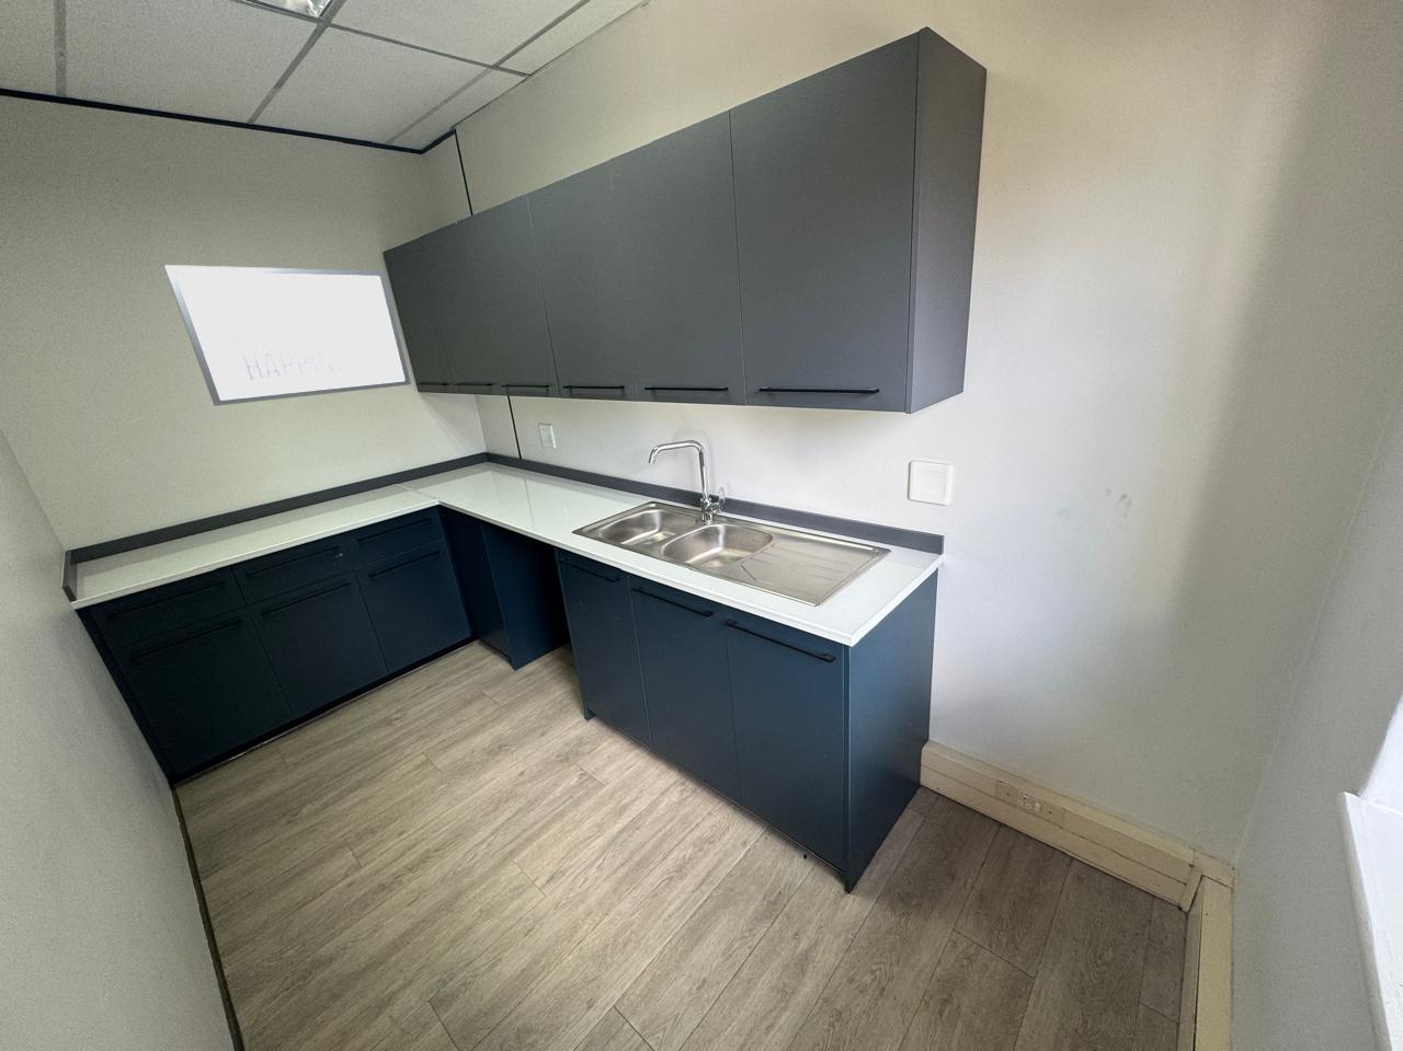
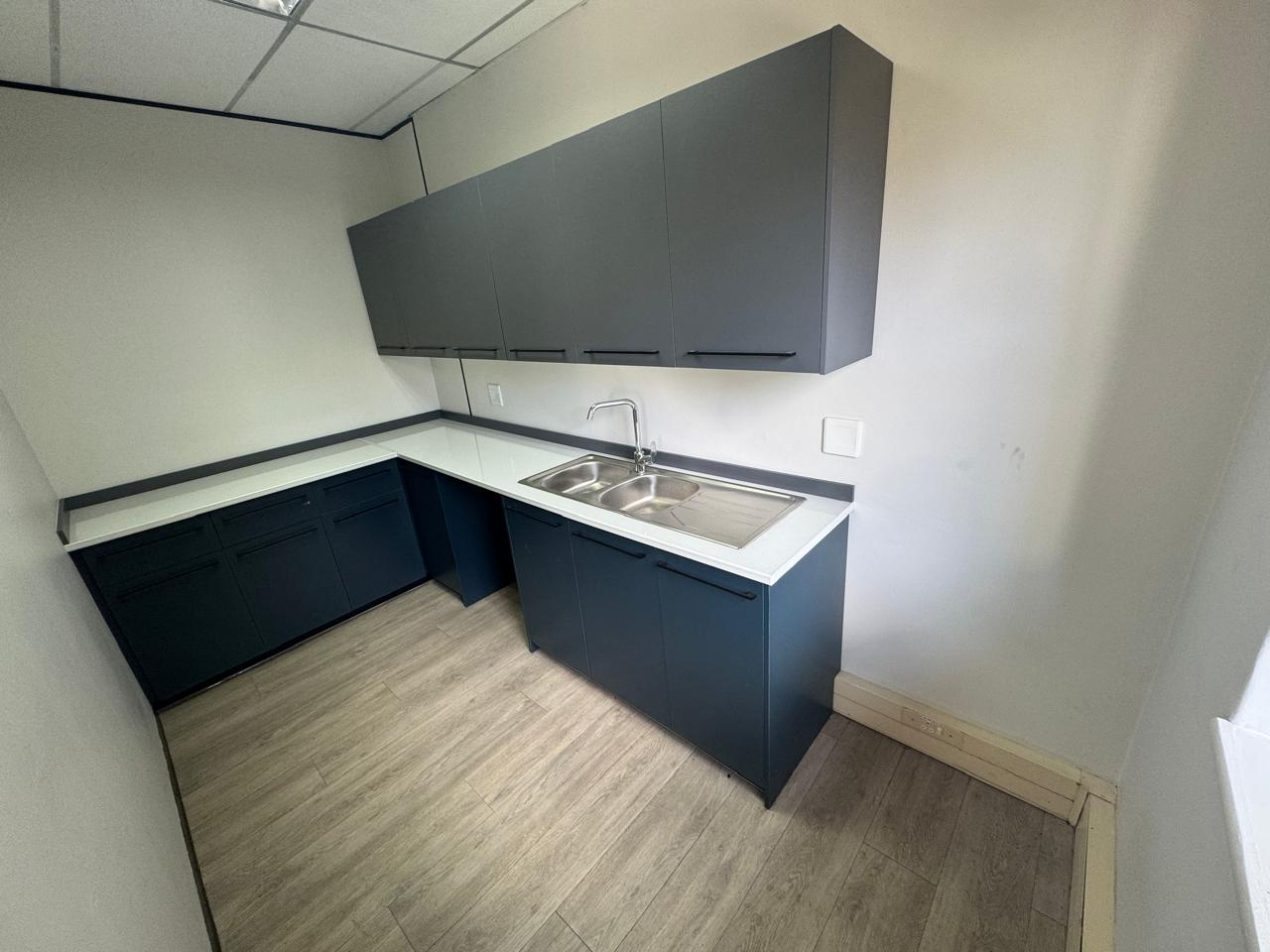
- mirror [163,264,412,407]
